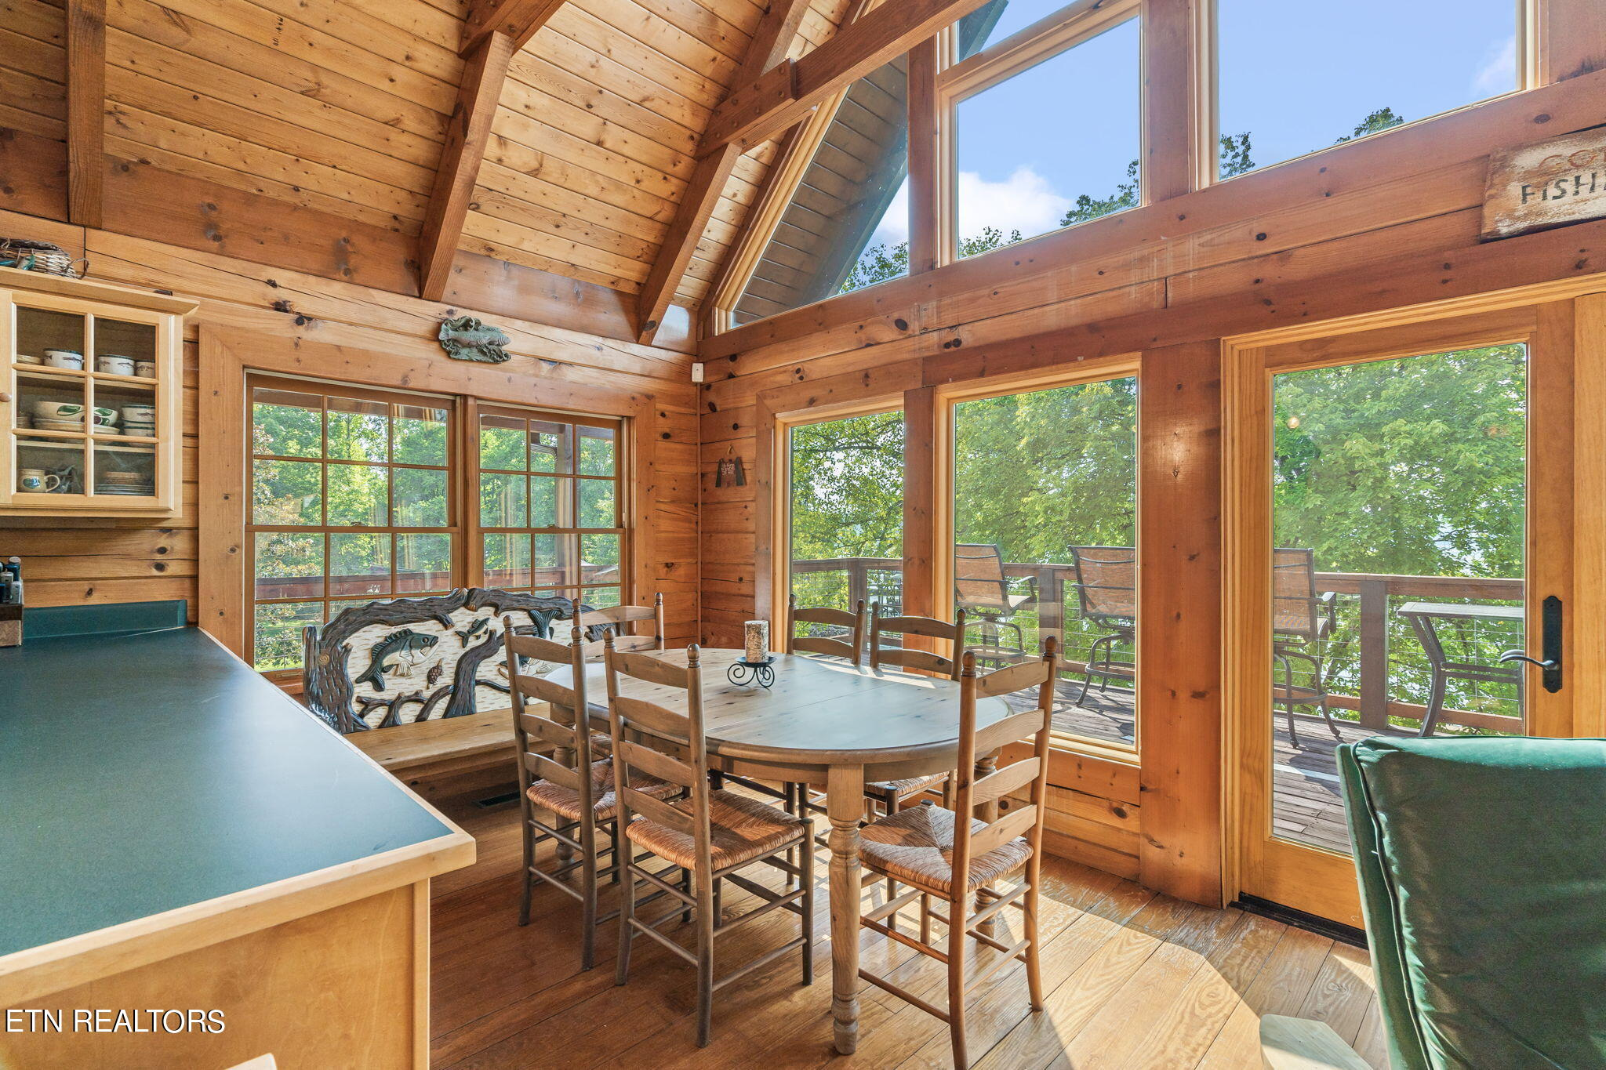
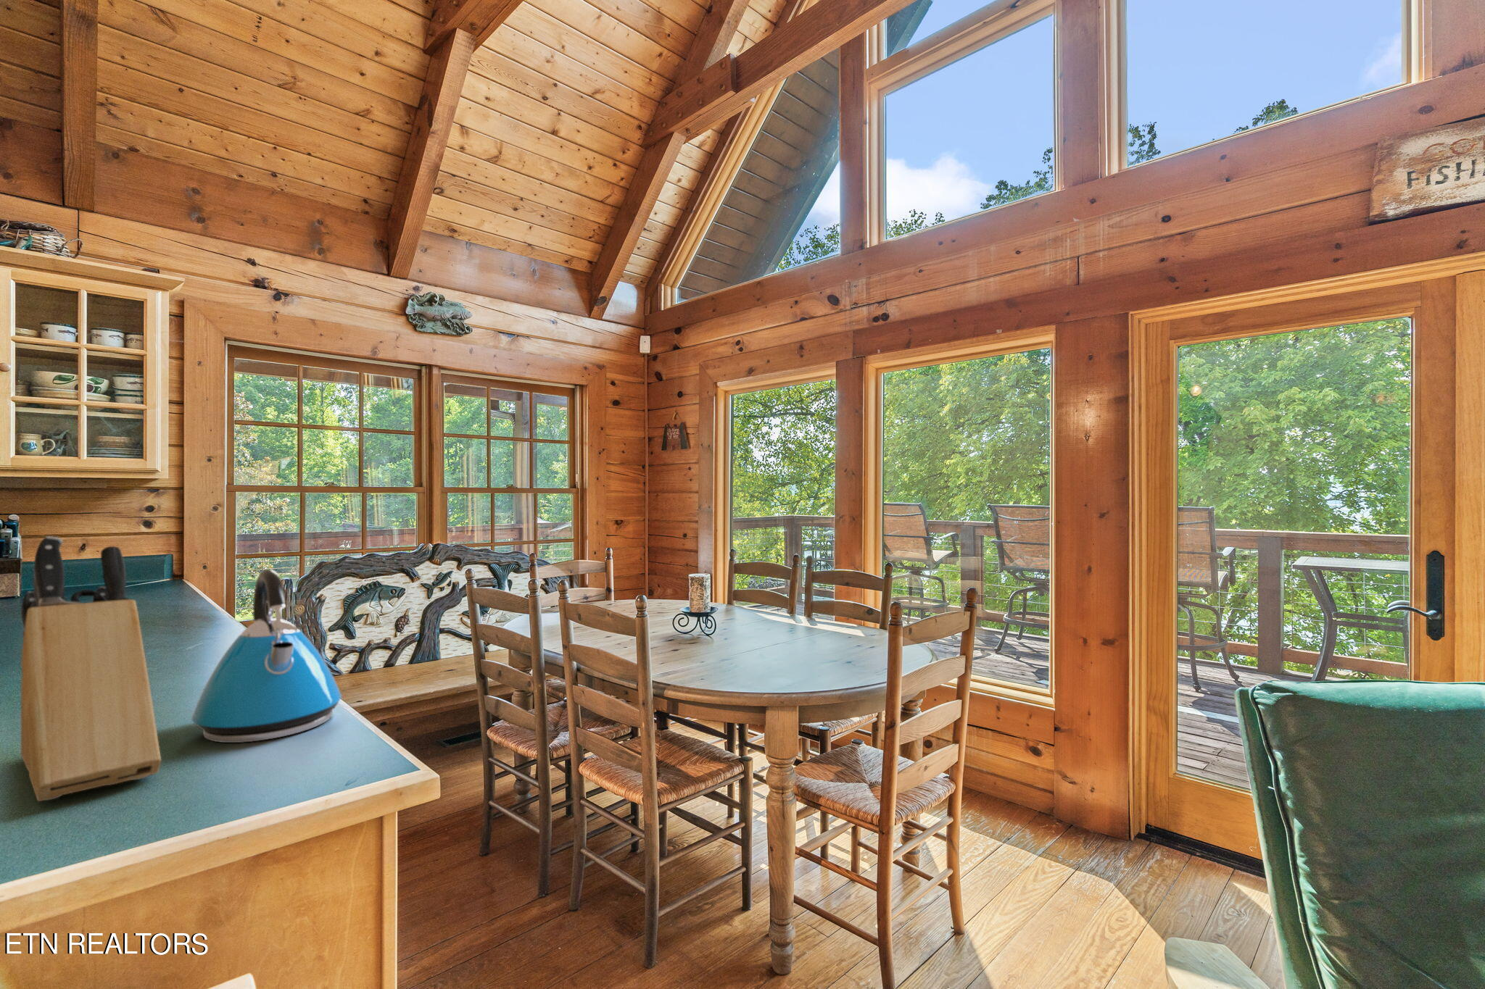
+ knife block [20,535,161,802]
+ kettle [191,568,342,743]
